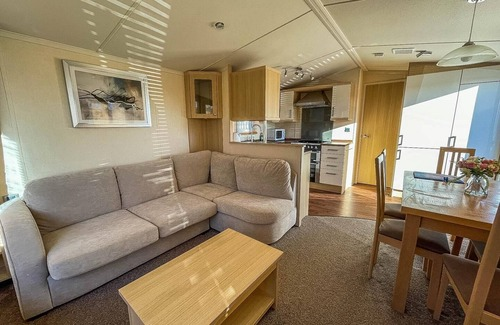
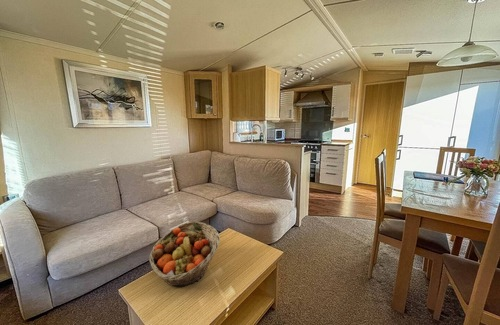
+ fruit basket [148,220,221,287]
